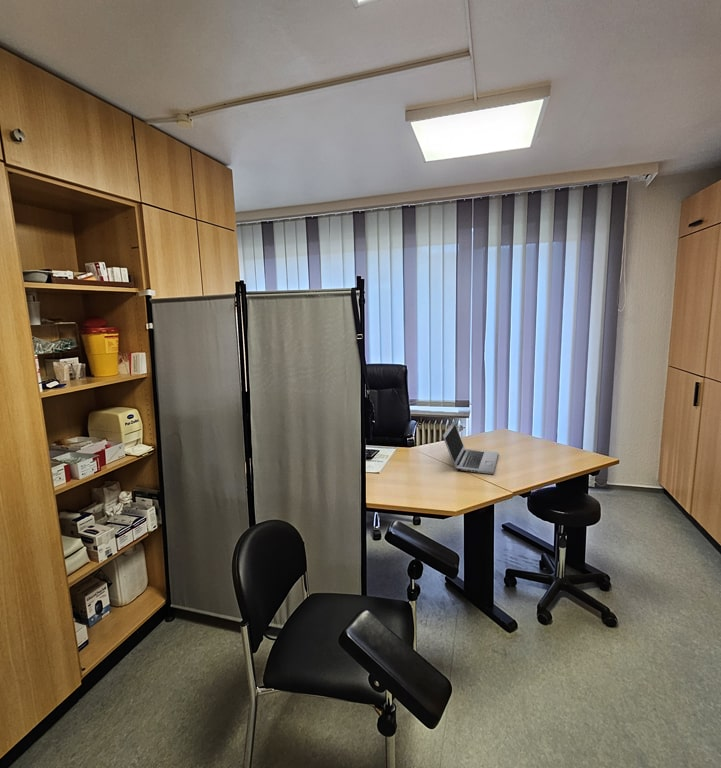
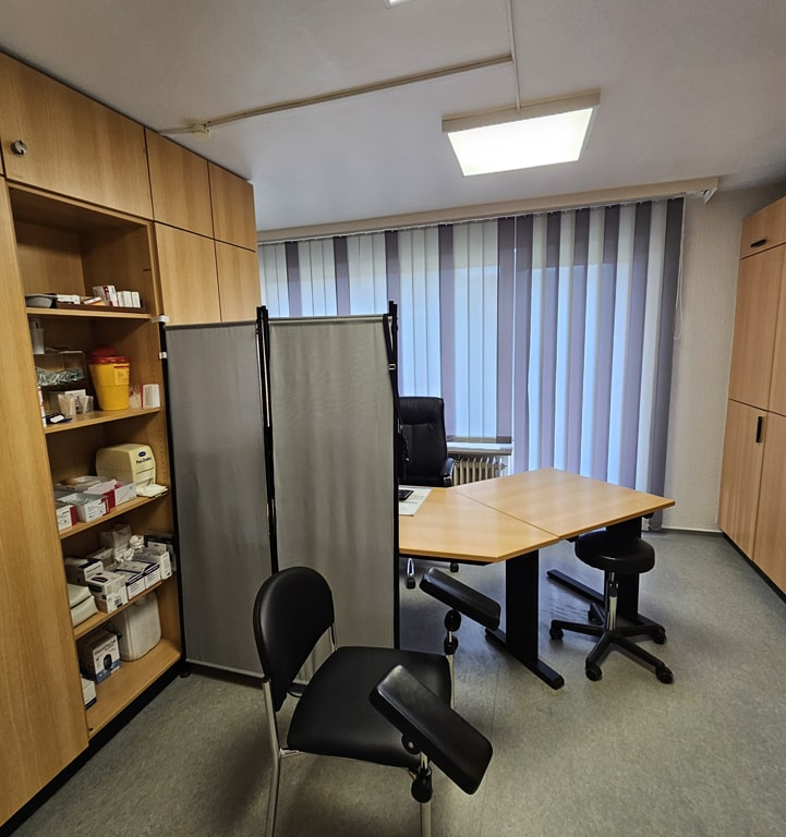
- laptop [442,420,499,475]
